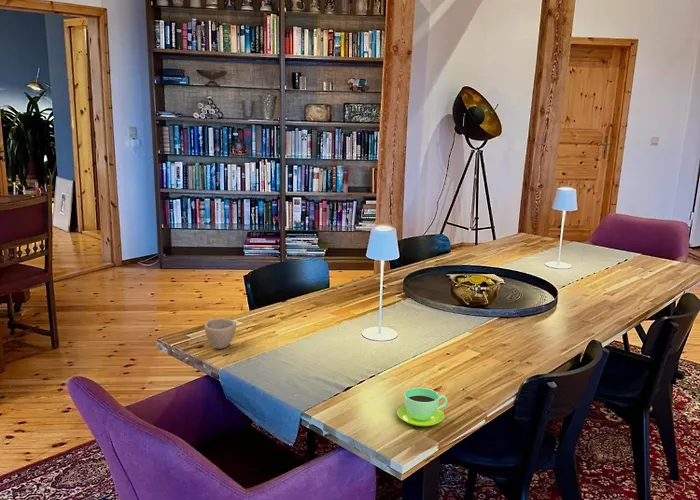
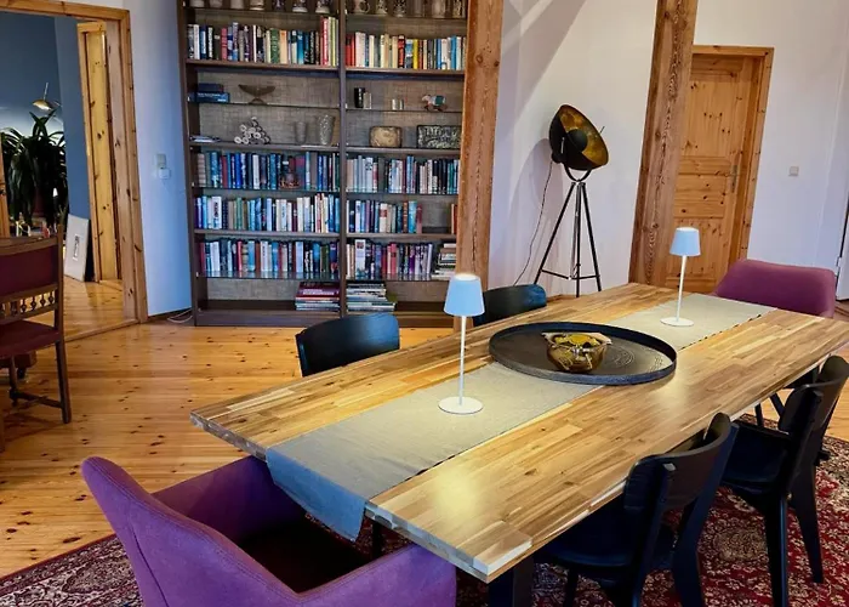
- cup [204,317,237,349]
- cup [396,387,448,427]
